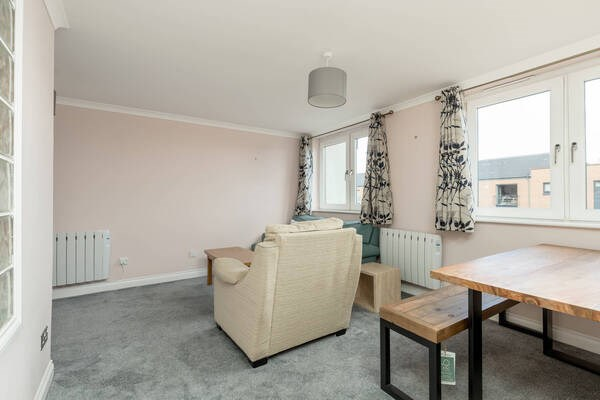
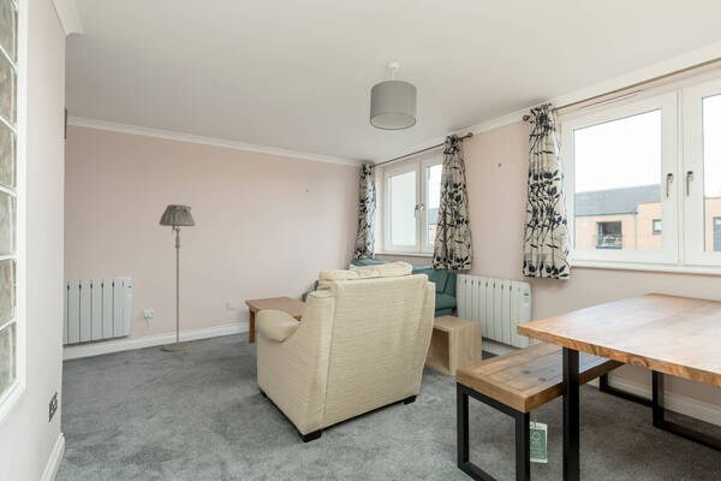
+ floor lamp [159,203,196,352]
